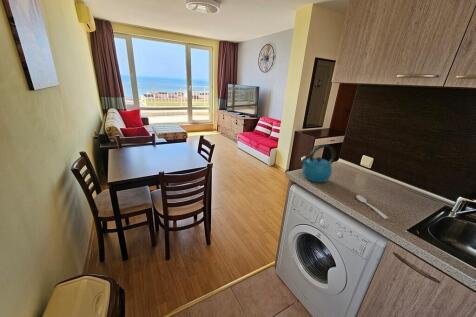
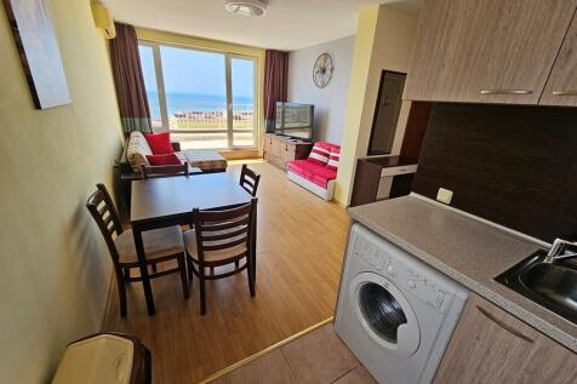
- kettle [300,143,337,184]
- spoon [355,194,389,220]
